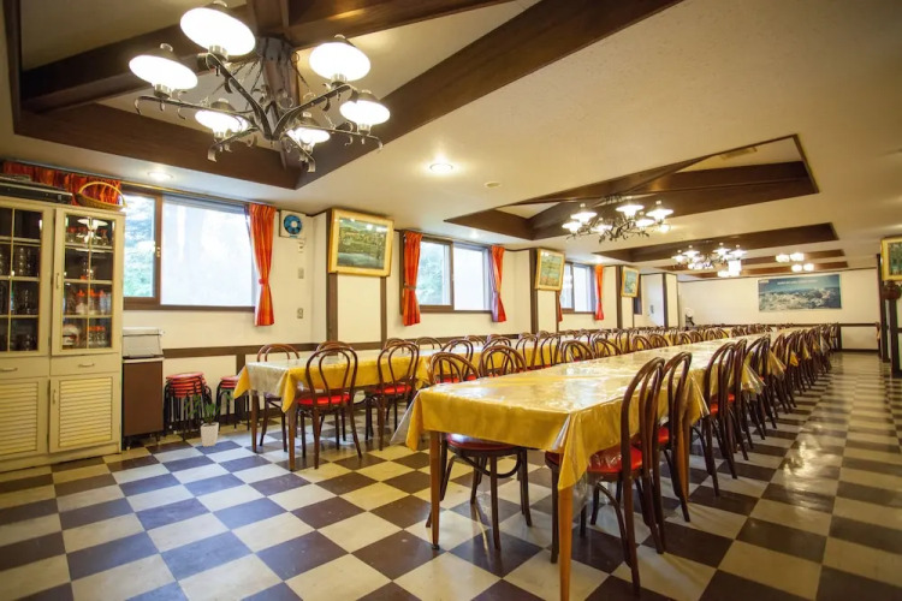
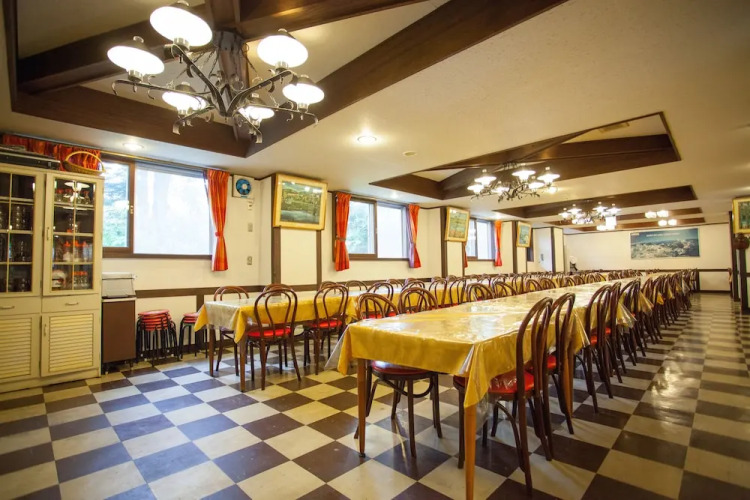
- house plant [183,393,235,448]
